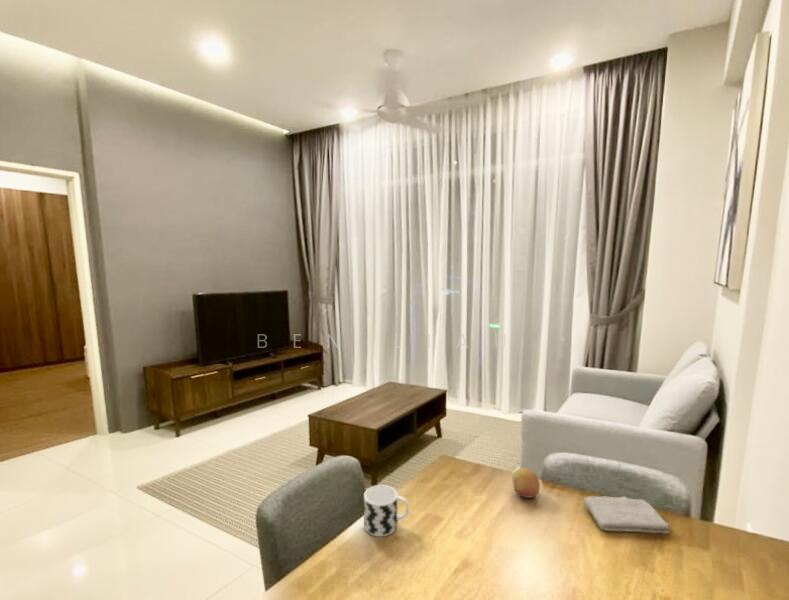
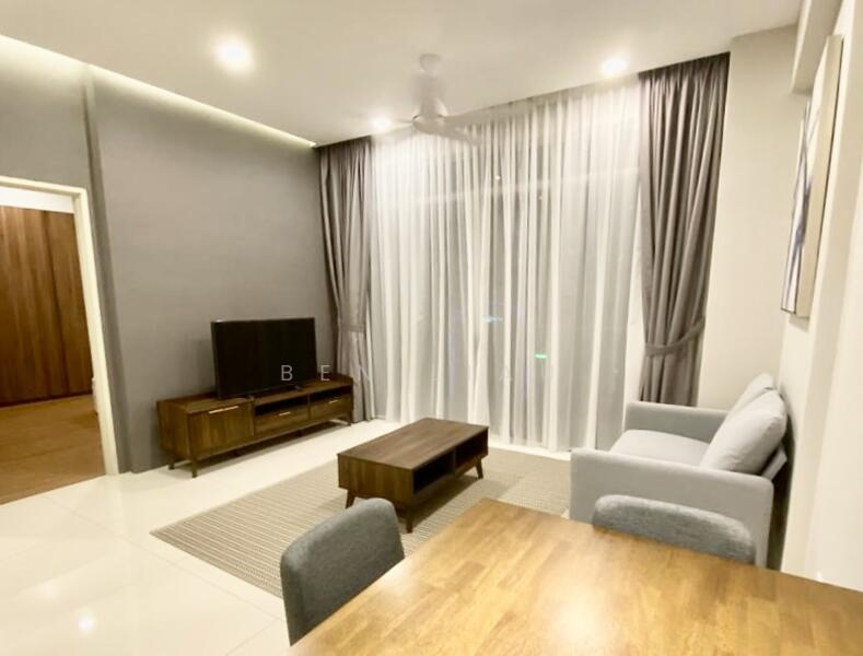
- fruit [512,467,541,499]
- washcloth [582,495,670,535]
- cup [363,484,410,537]
